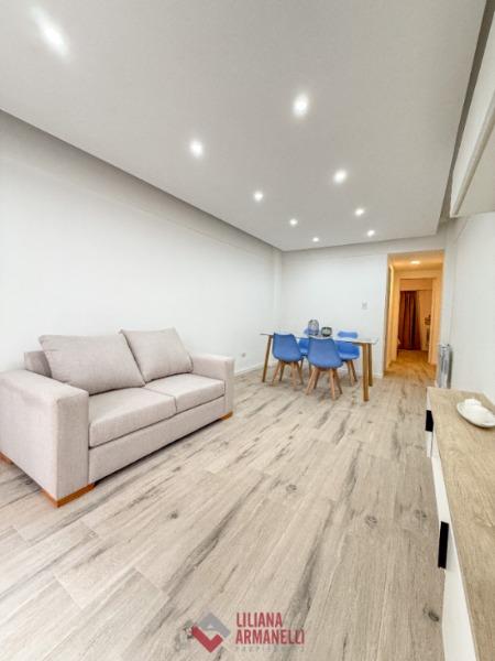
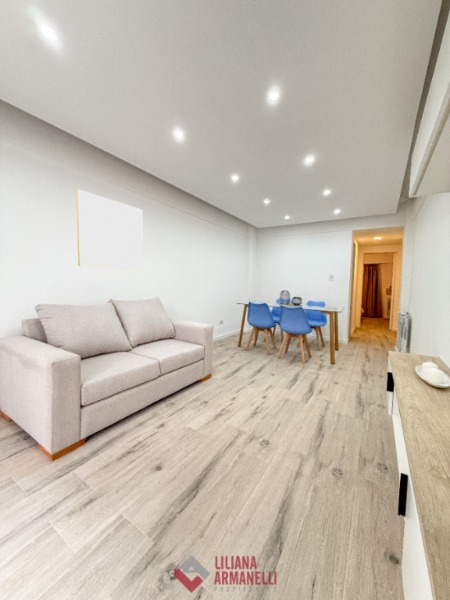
+ wall art [76,188,144,271]
